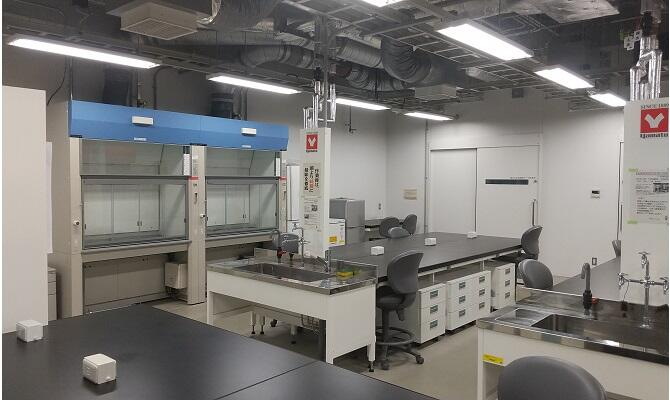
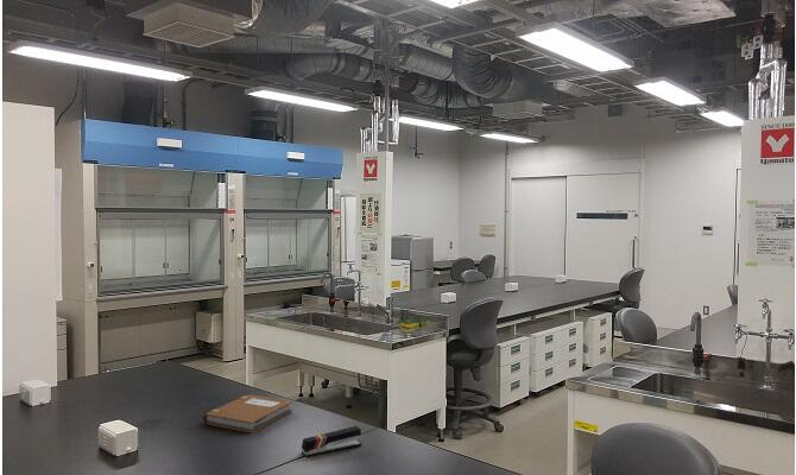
+ stapler [301,425,362,458]
+ notebook [202,393,293,433]
